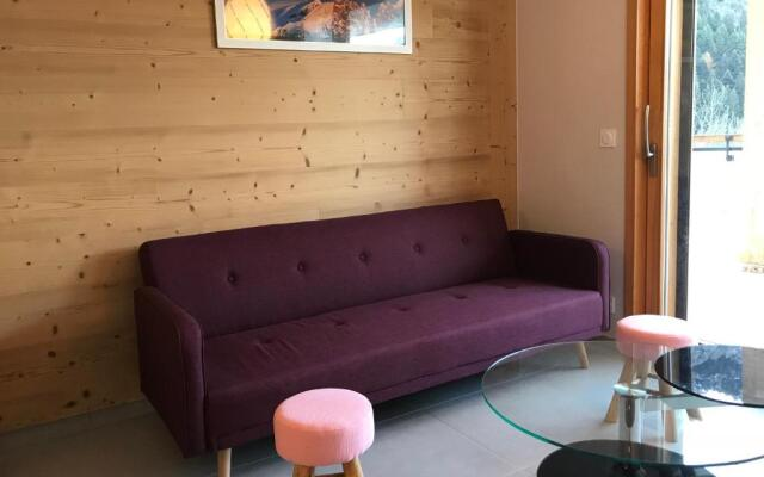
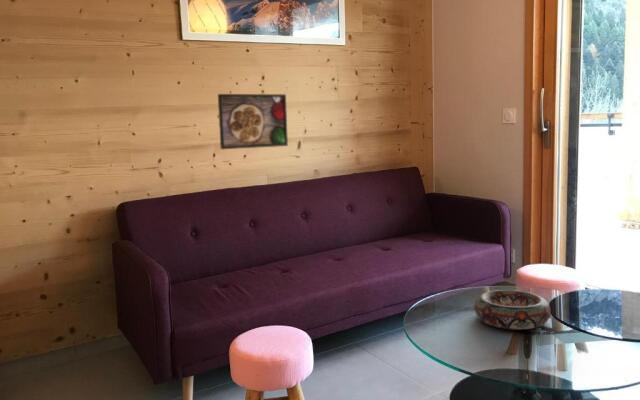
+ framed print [217,93,289,150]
+ decorative bowl [473,289,551,330]
